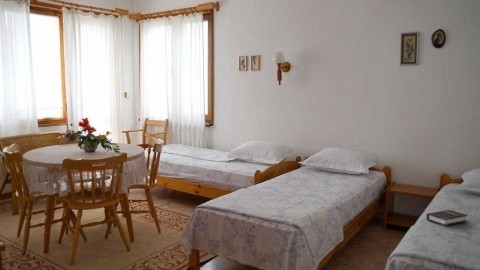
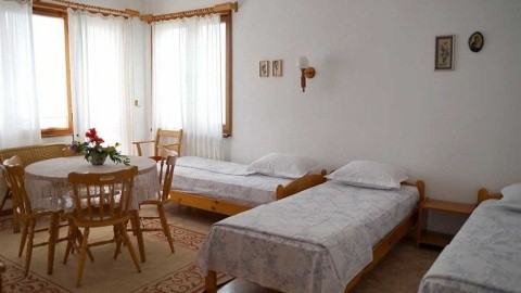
- hardback book [425,209,468,227]
